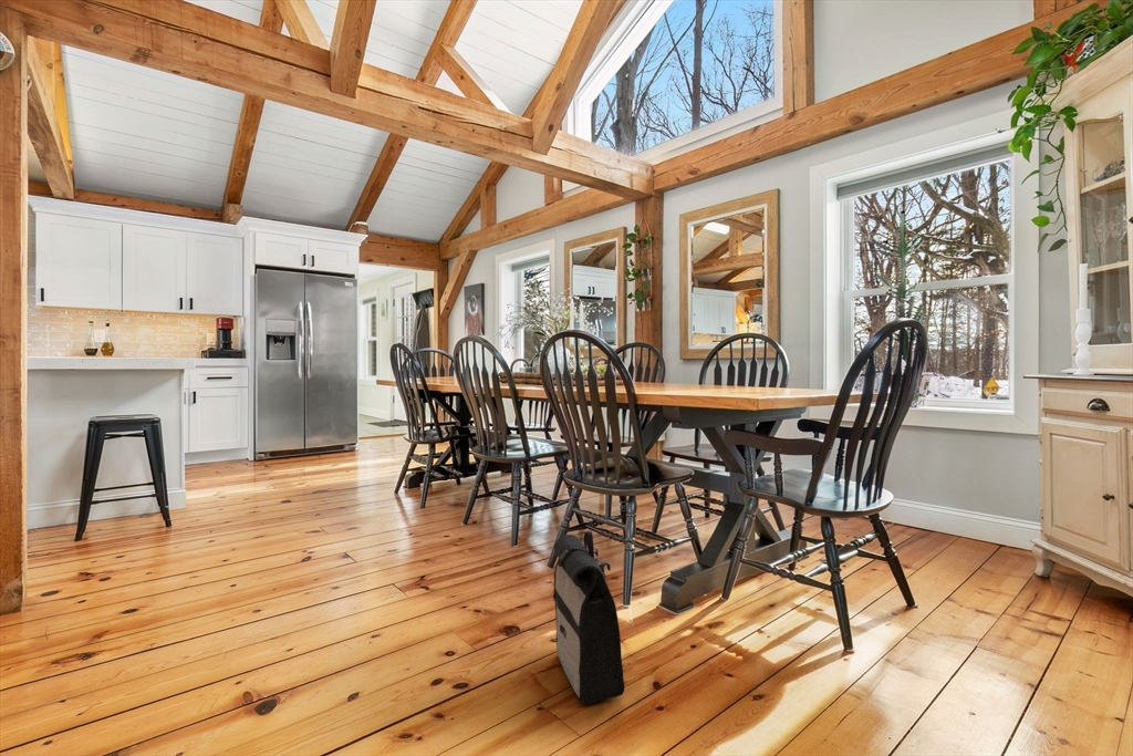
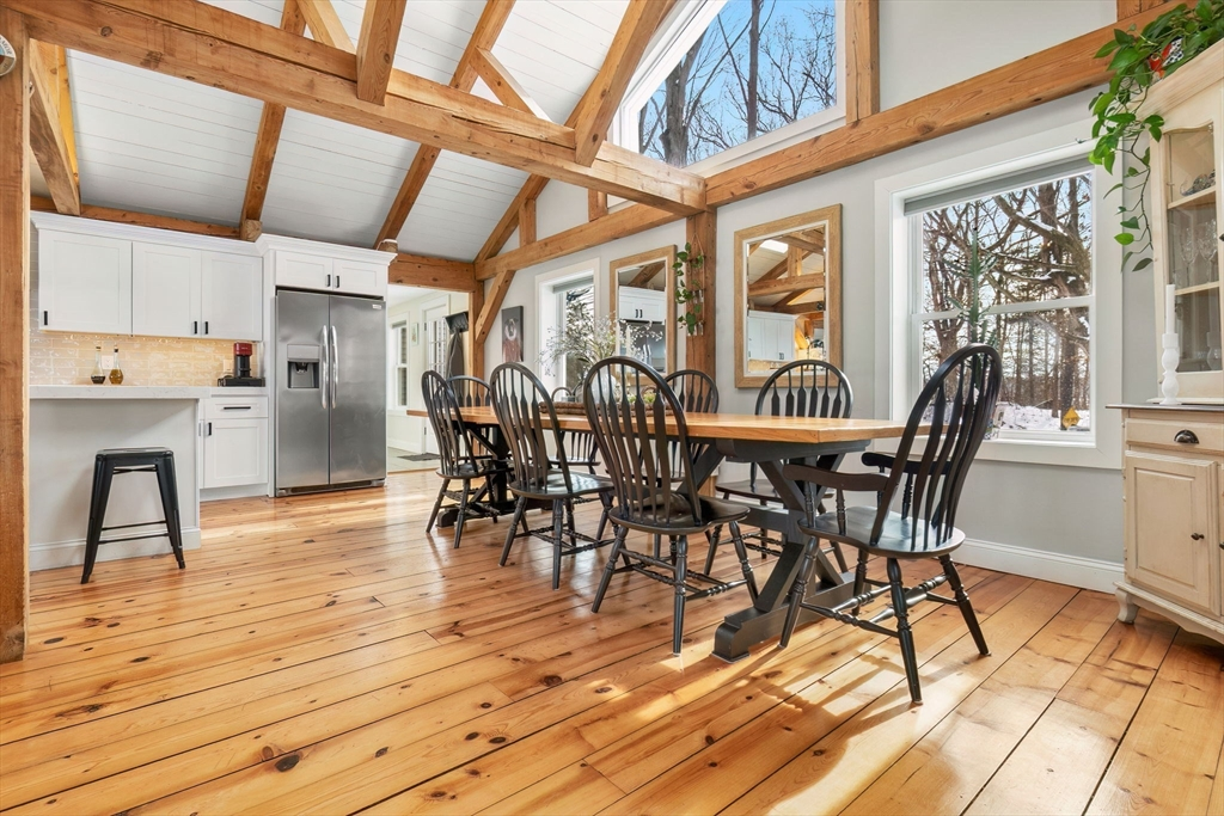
- backpack [552,530,626,705]
